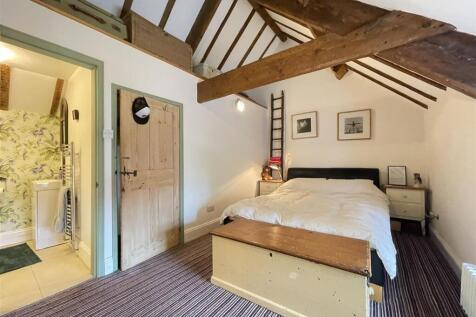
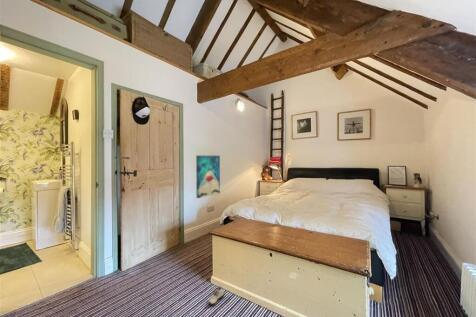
+ wall art [195,154,221,199]
+ shoe [207,286,225,306]
